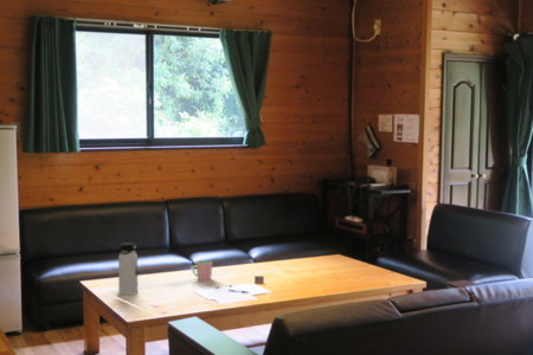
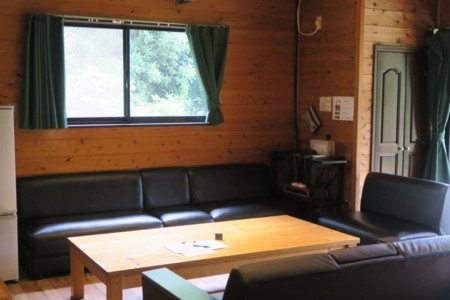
- water bottle [117,241,139,296]
- cup [191,259,213,282]
